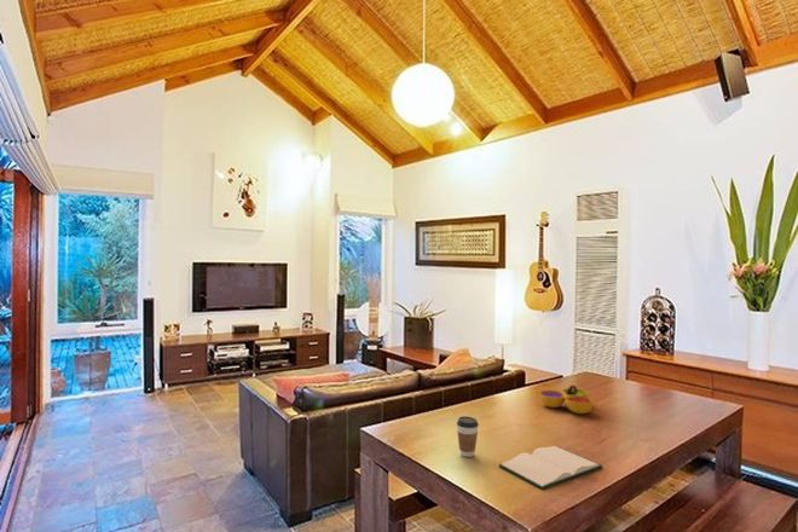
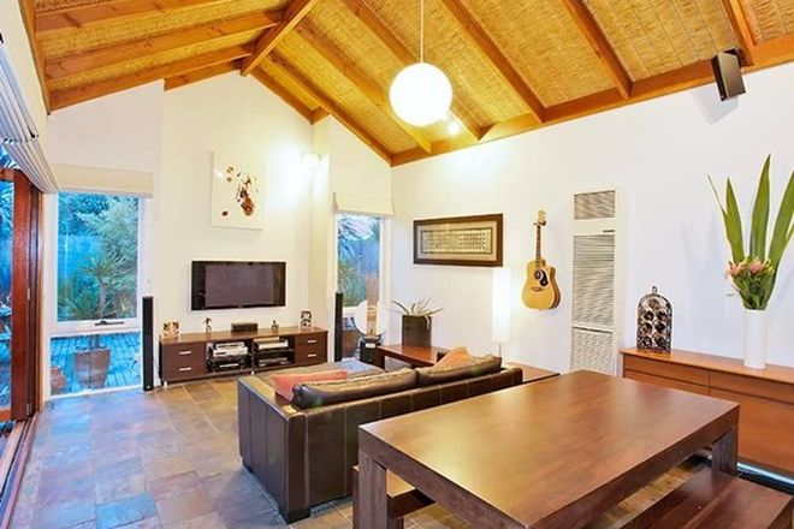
- decorative bowl [538,384,595,415]
- coffee cup [456,415,480,458]
- hardback book [498,445,603,491]
